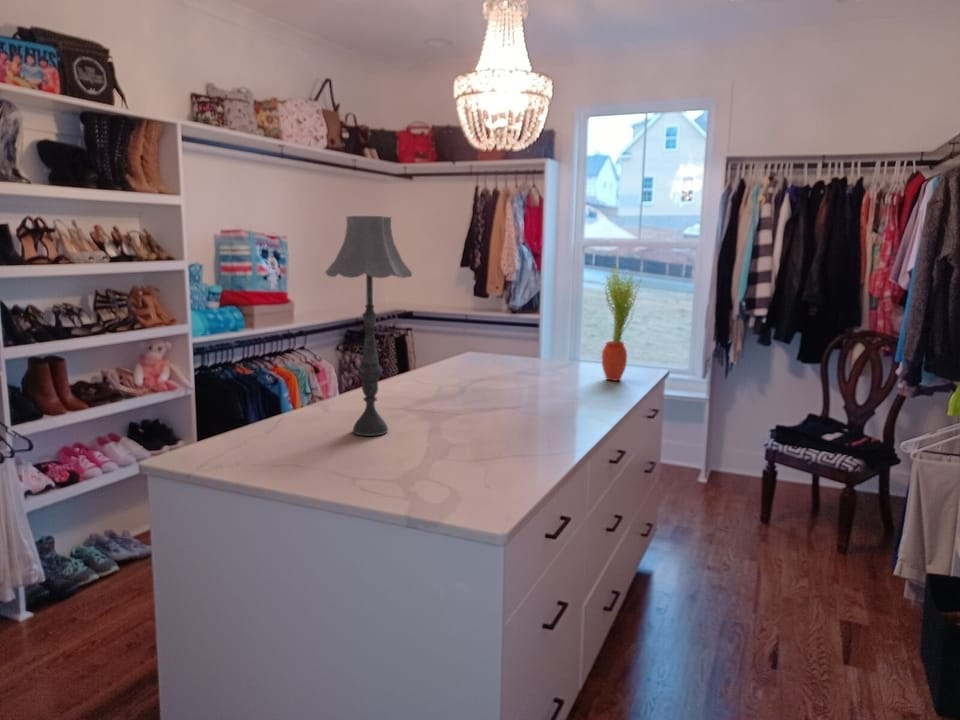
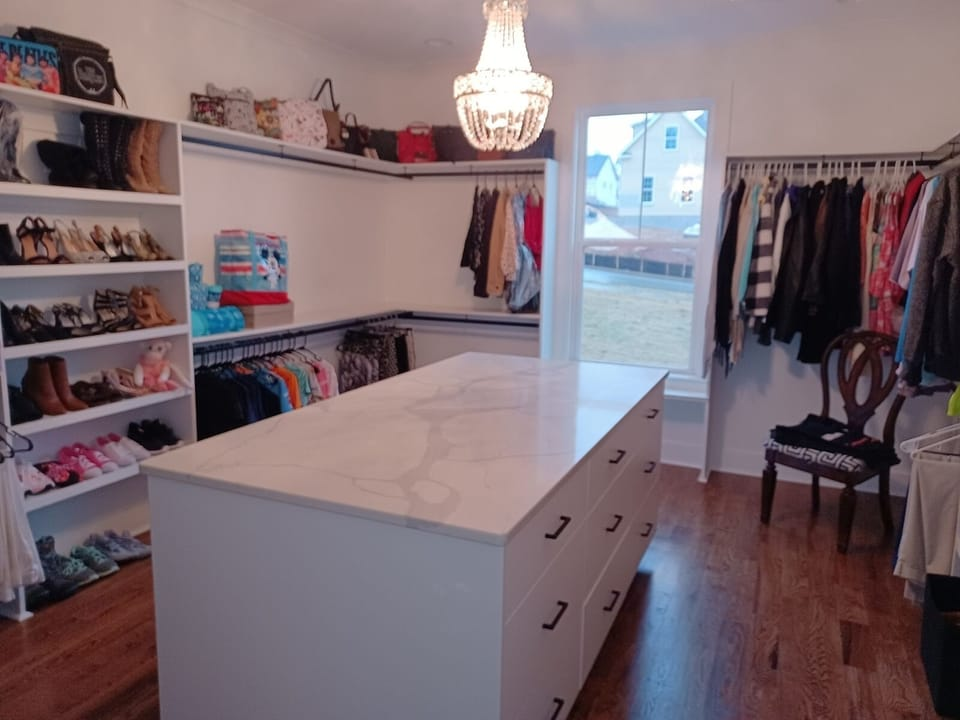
- potted plant [601,265,642,382]
- table lamp [324,215,413,437]
